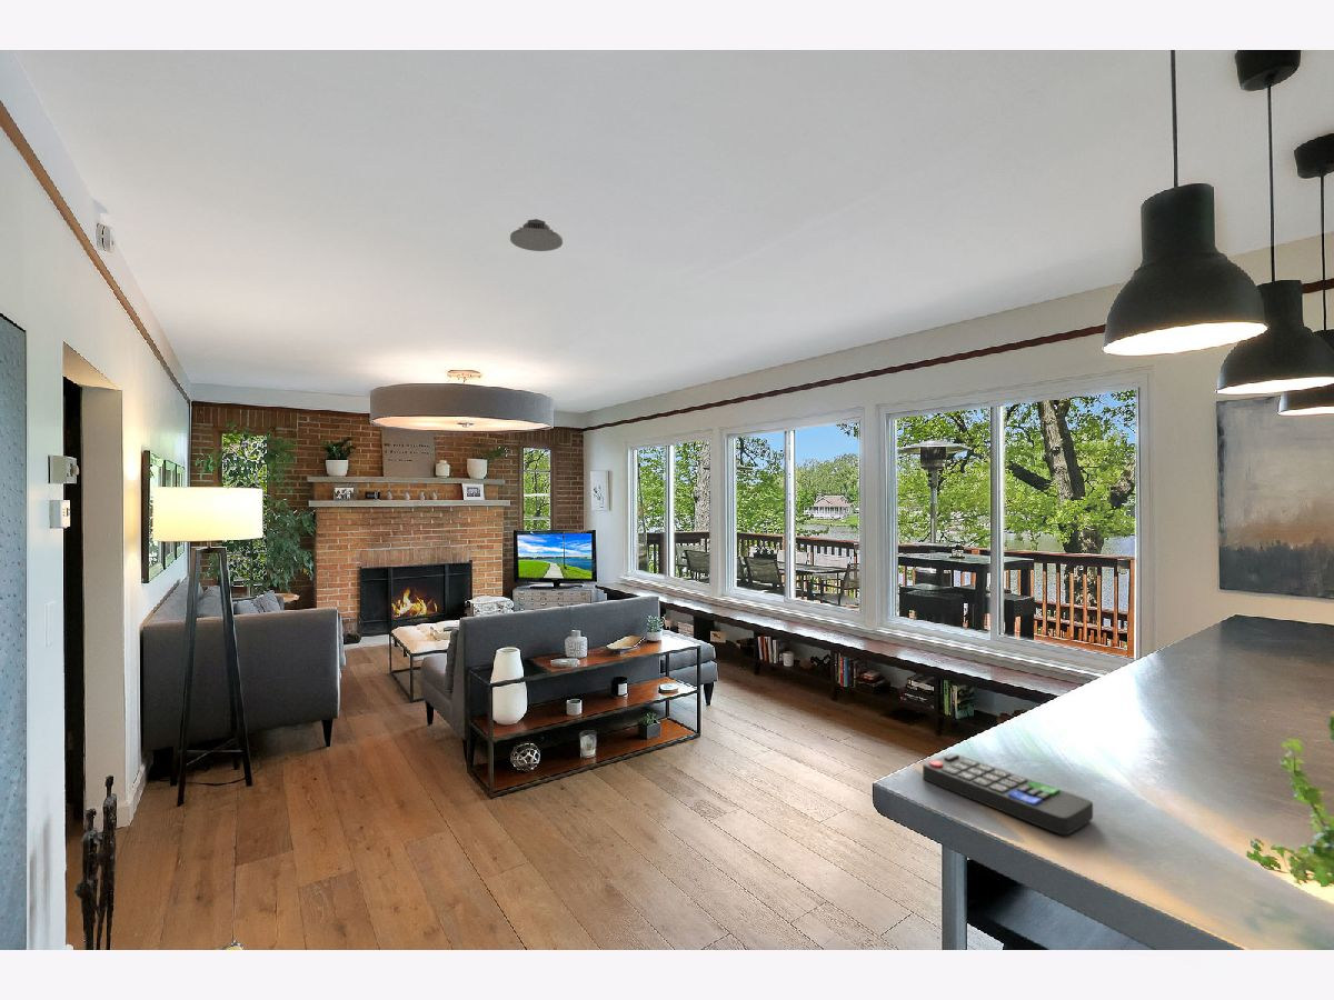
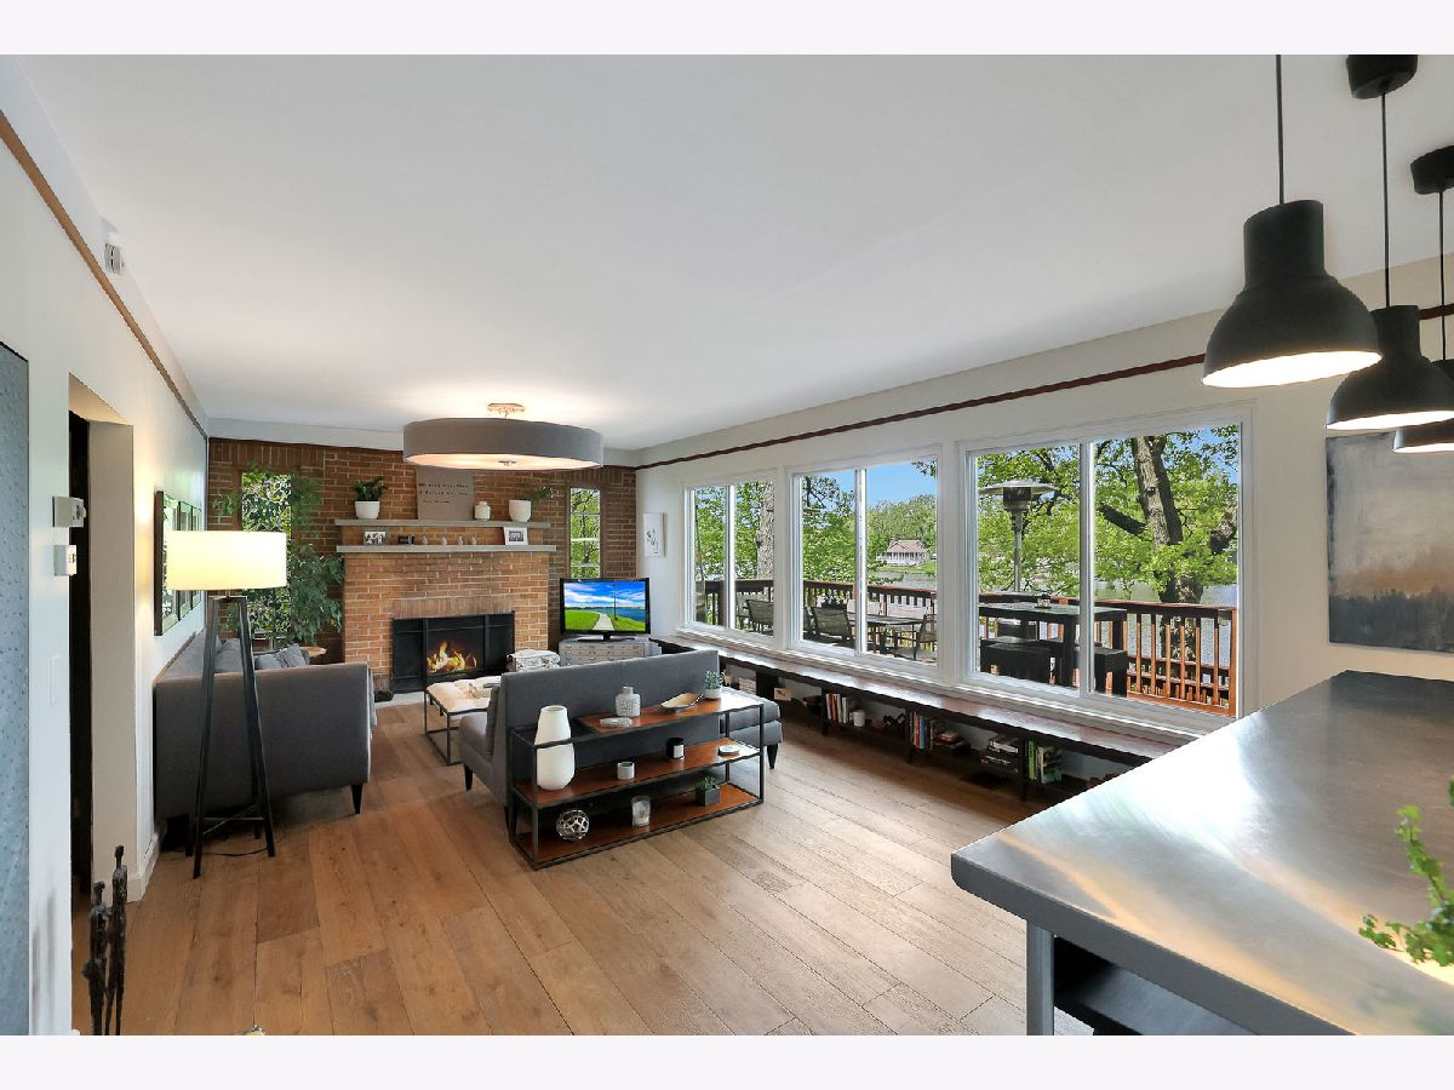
- remote control [922,752,1094,836]
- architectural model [509,218,564,252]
